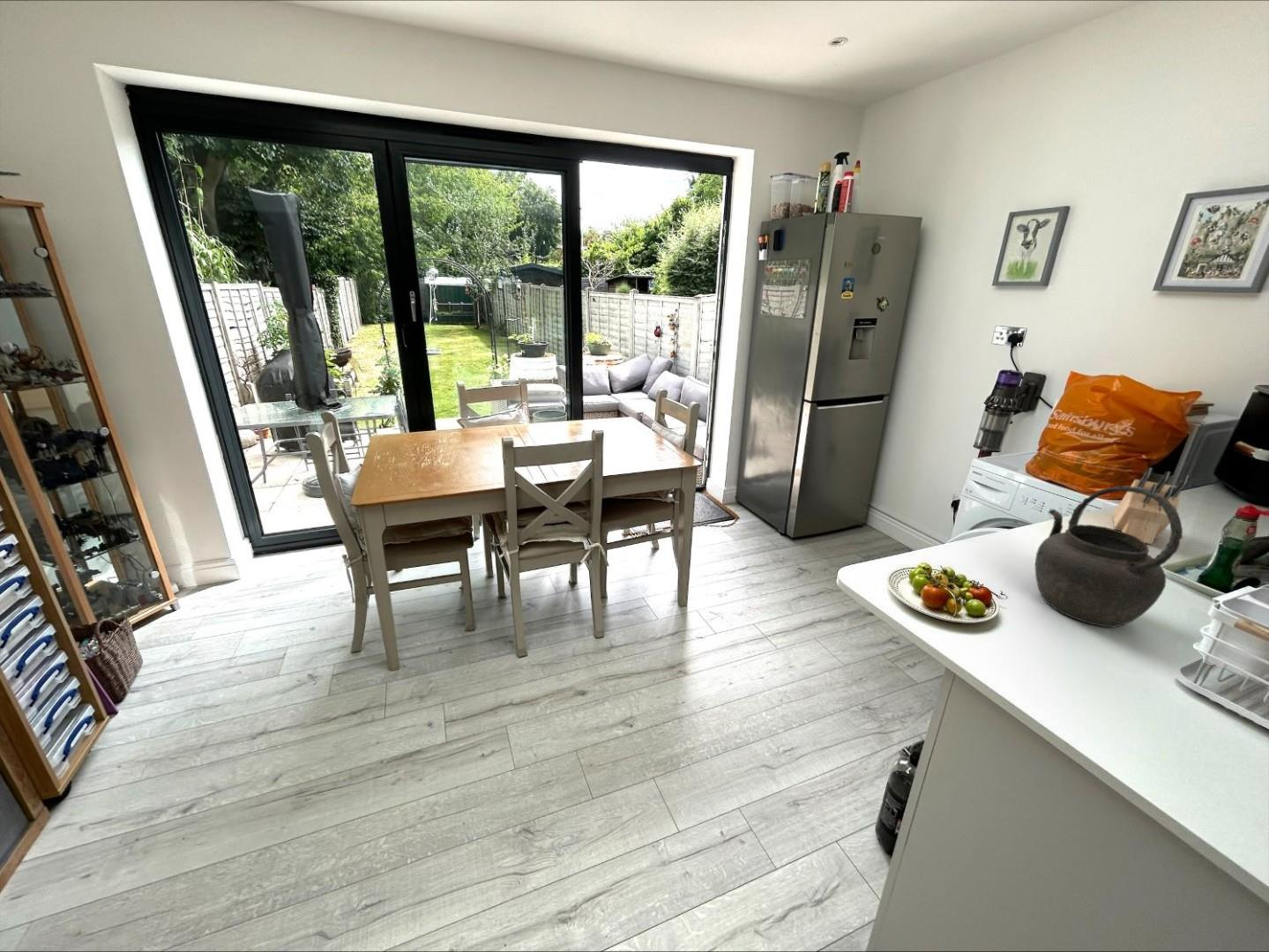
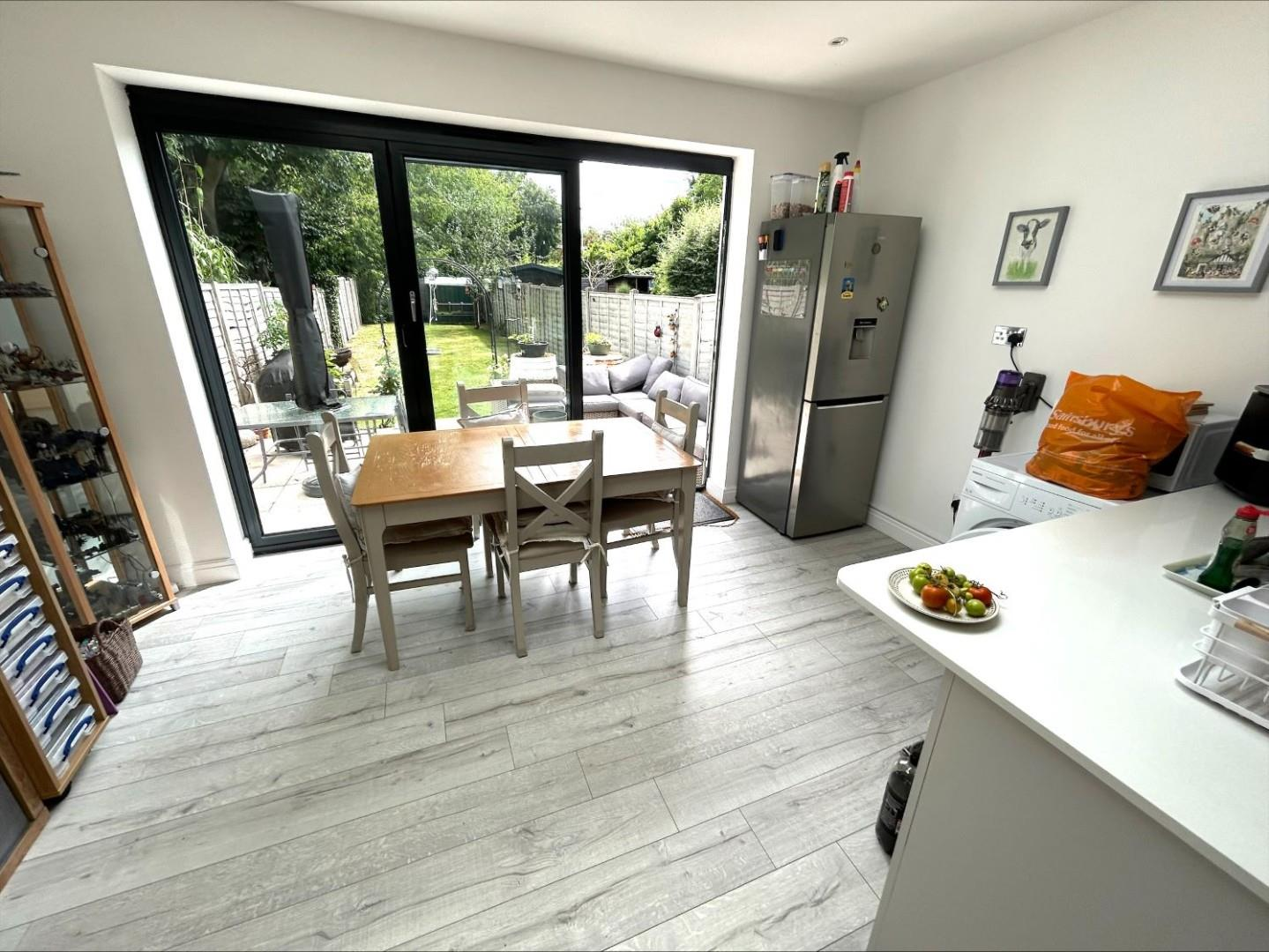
- kettle [1034,485,1183,628]
- knife block [1112,467,1191,545]
